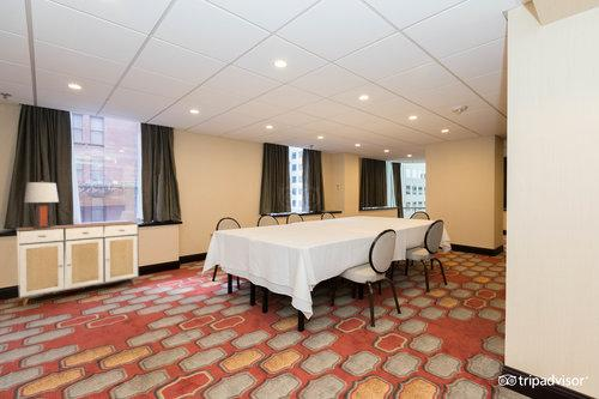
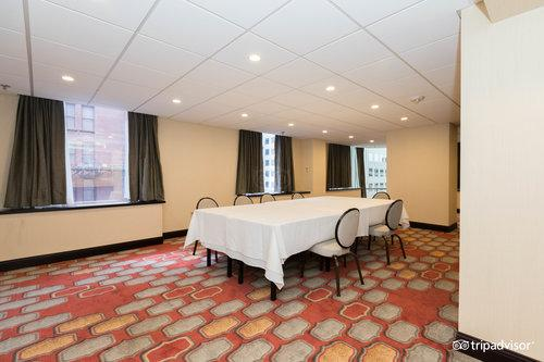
- lamp [23,180,60,229]
- sideboard [16,220,140,308]
